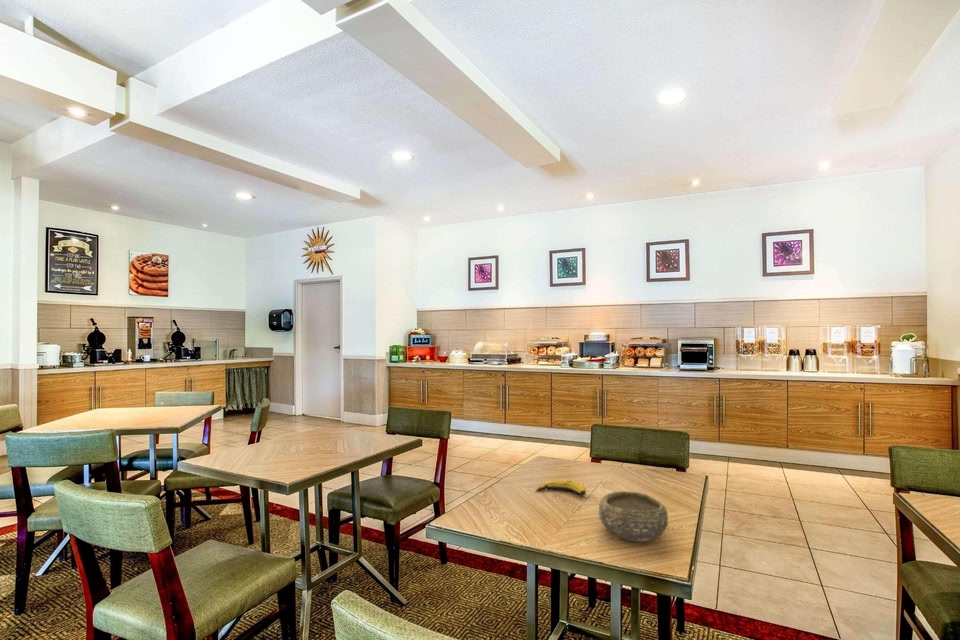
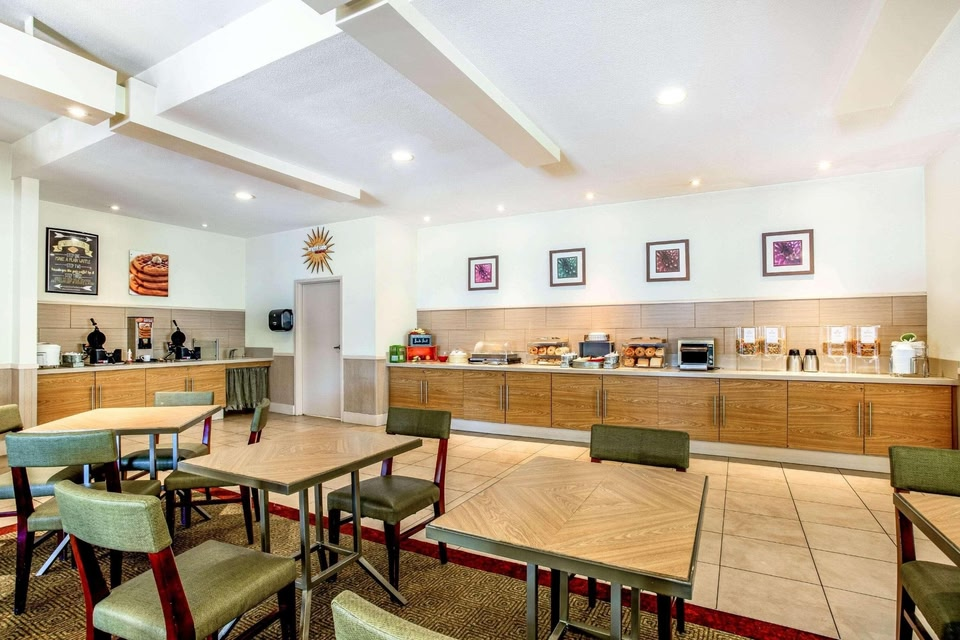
- bowl [598,490,669,543]
- banana [534,478,587,496]
